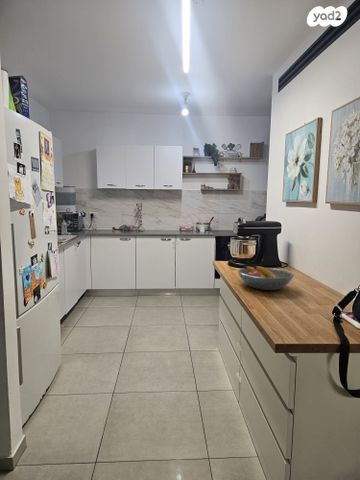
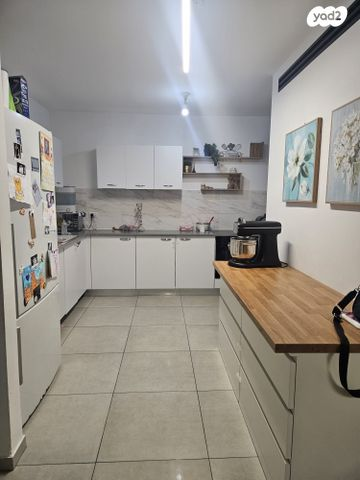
- fruit bowl [237,265,295,291]
